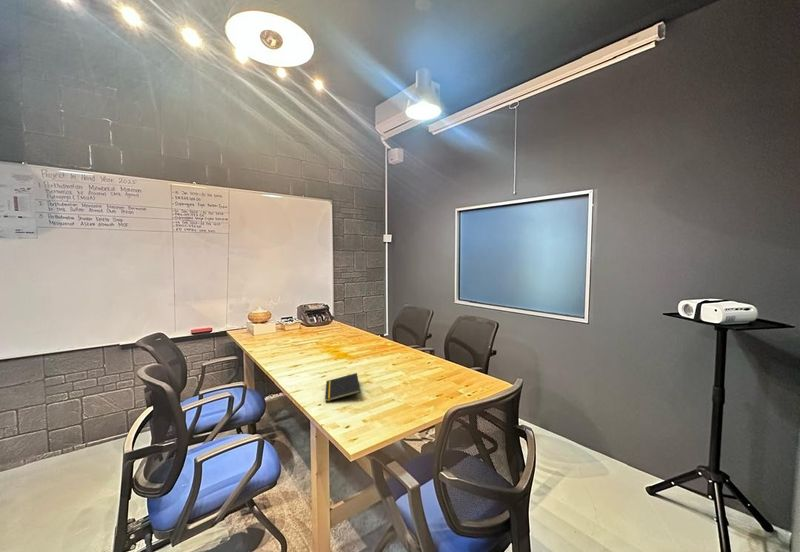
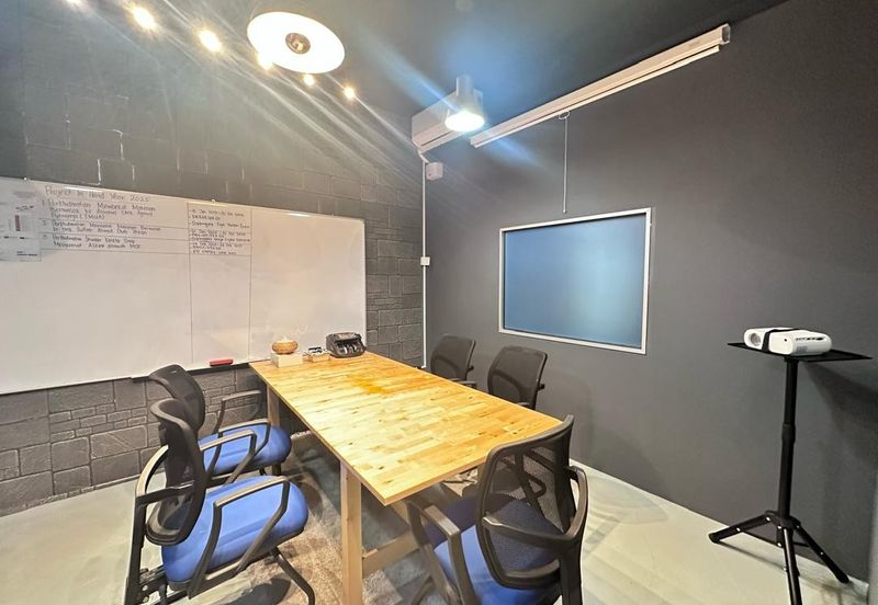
- notepad [324,372,362,403]
